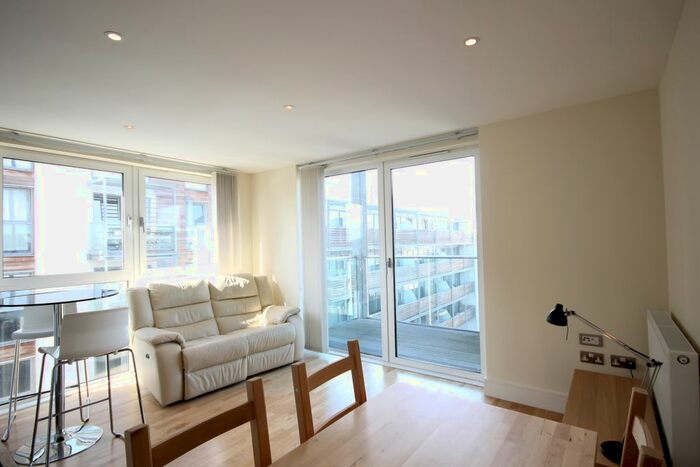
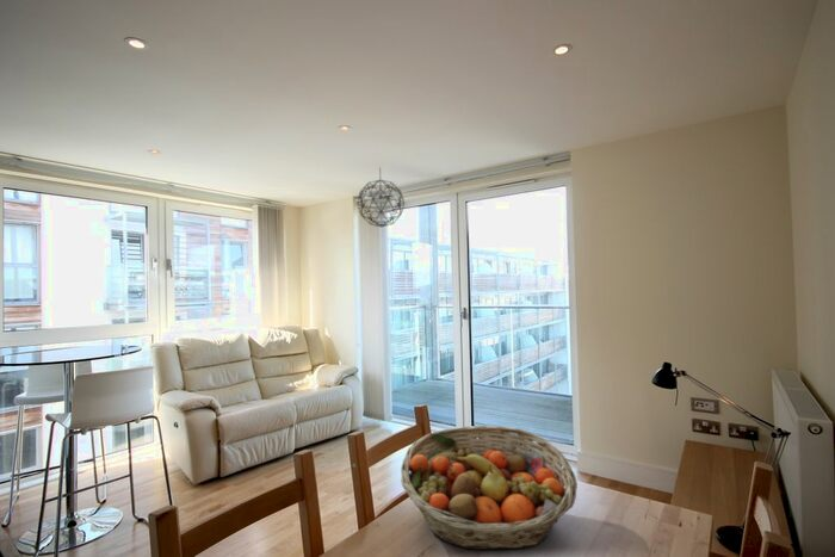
+ pendant light [355,166,406,228]
+ fruit basket [400,425,579,551]
